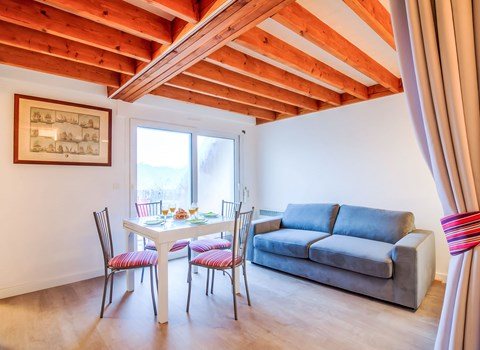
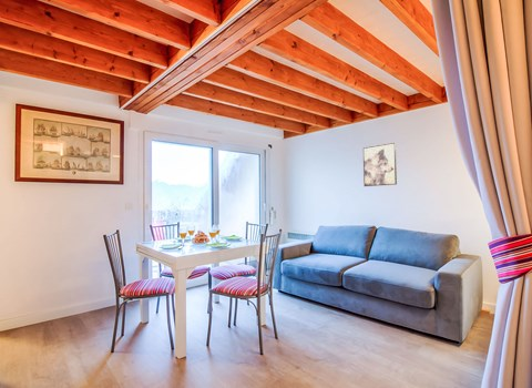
+ wall art [362,142,398,187]
